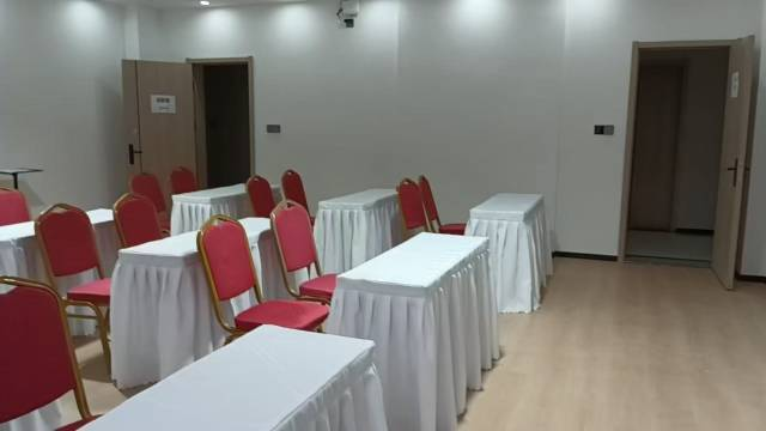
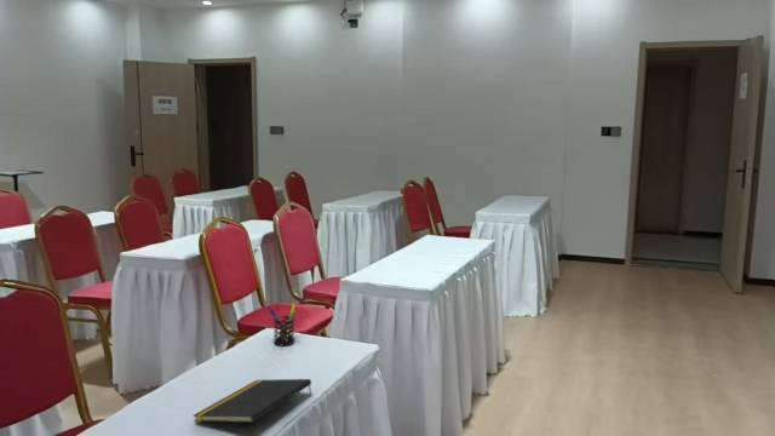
+ notepad [193,378,312,424]
+ pen holder [268,302,297,346]
